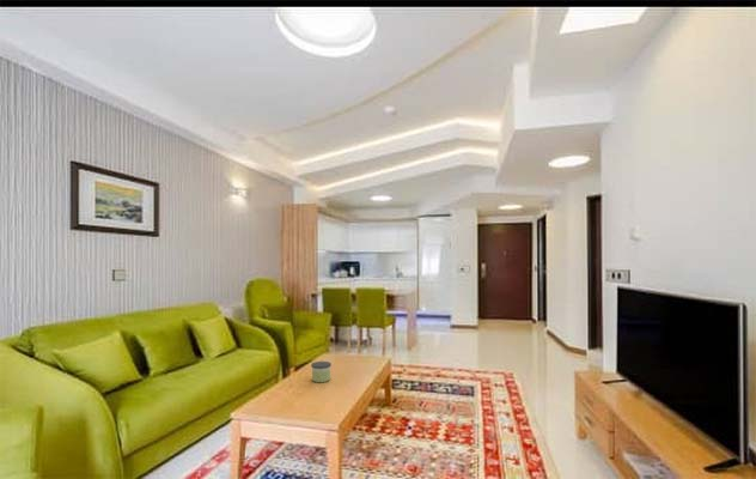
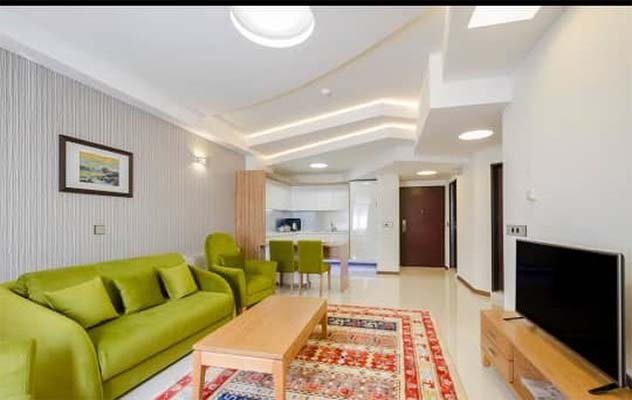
- candle [310,360,333,383]
